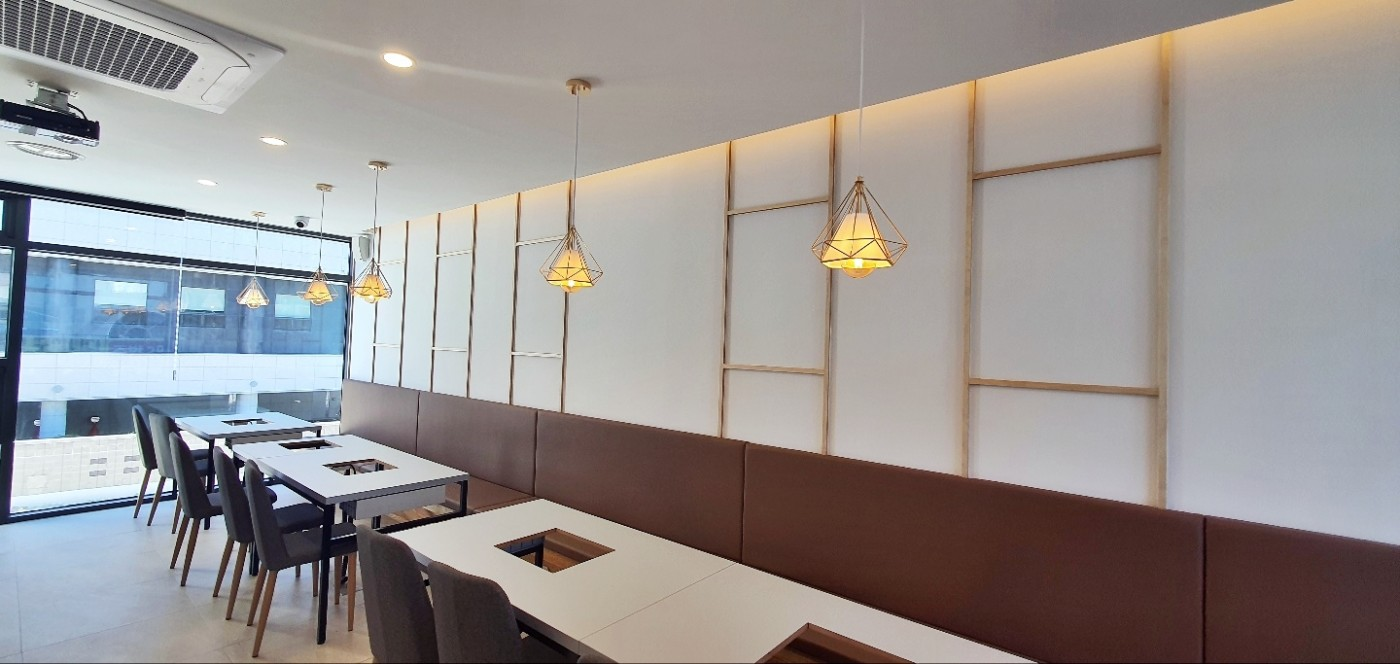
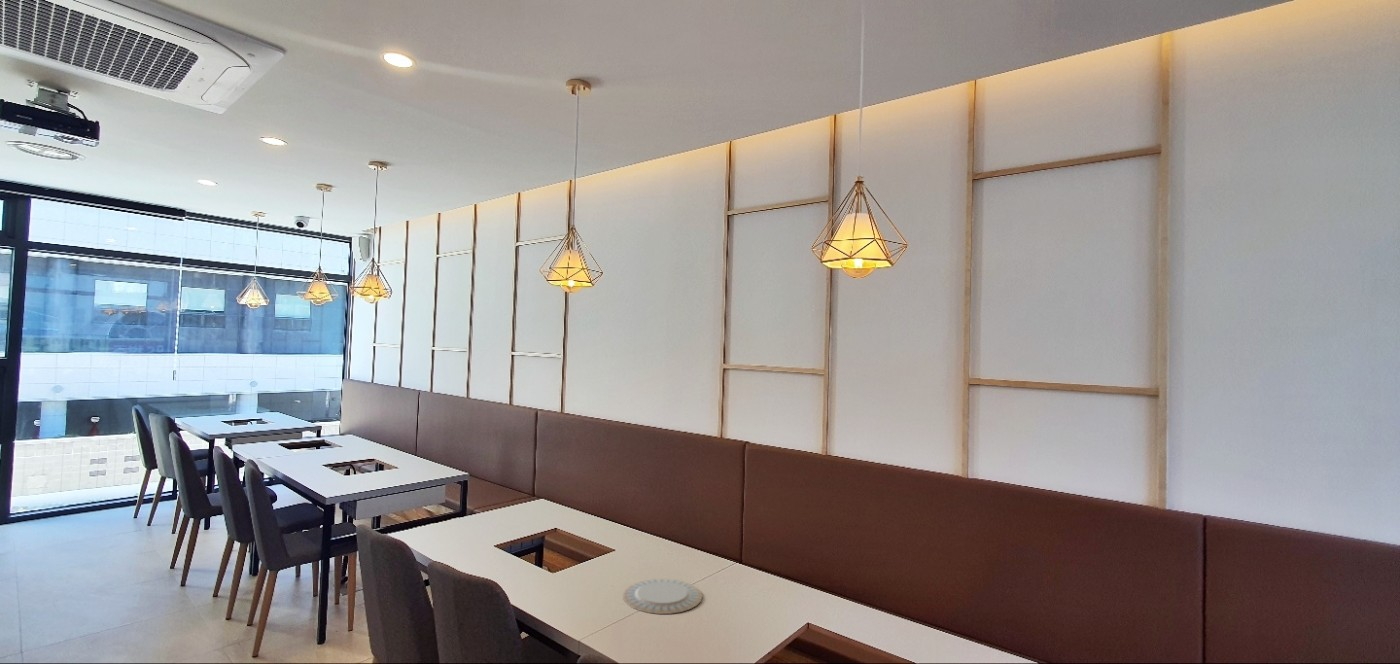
+ chinaware [622,578,703,615]
